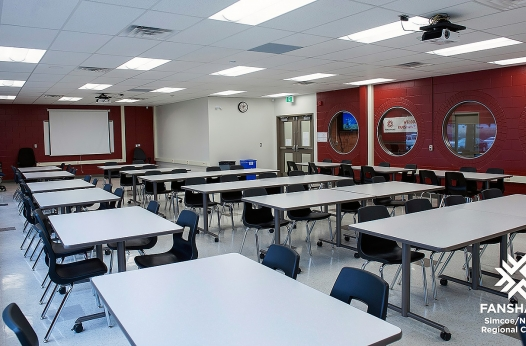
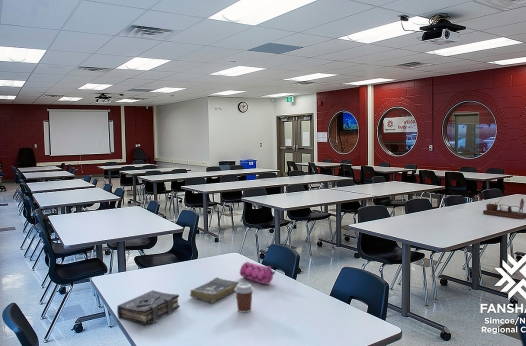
+ coffee cup [234,282,255,313]
+ book [189,277,240,304]
+ book [116,289,181,326]
+ desk organizer [482,196,526,220]
+ pencil case [239,261,276,285]
